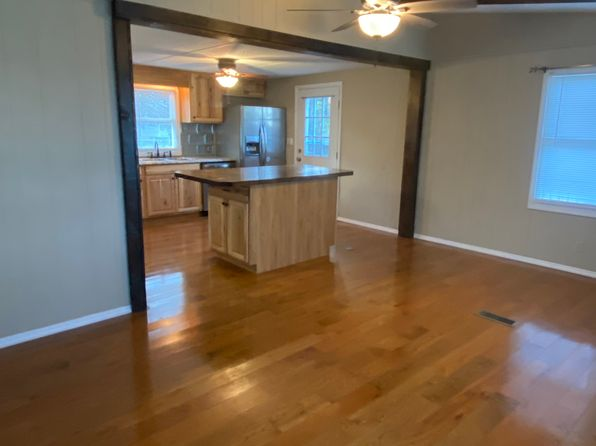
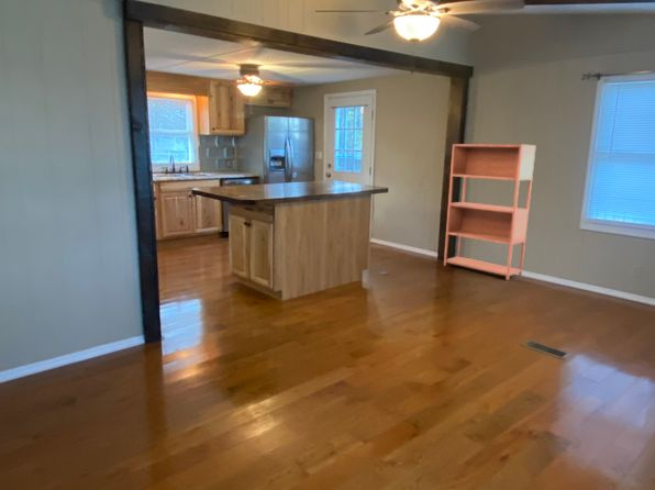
+ bookshelf [443,143,537,281]
